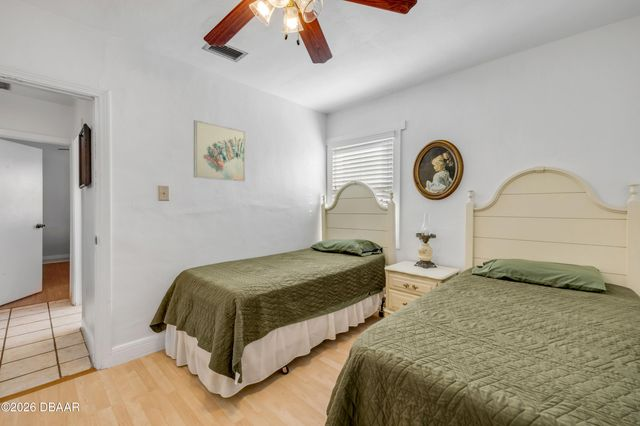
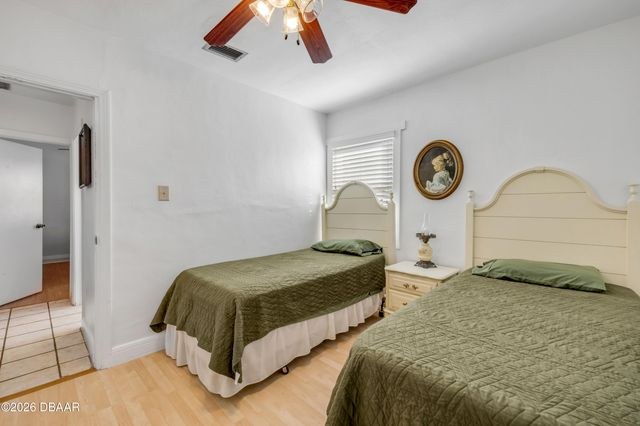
- wall art [193,119,246,182]
